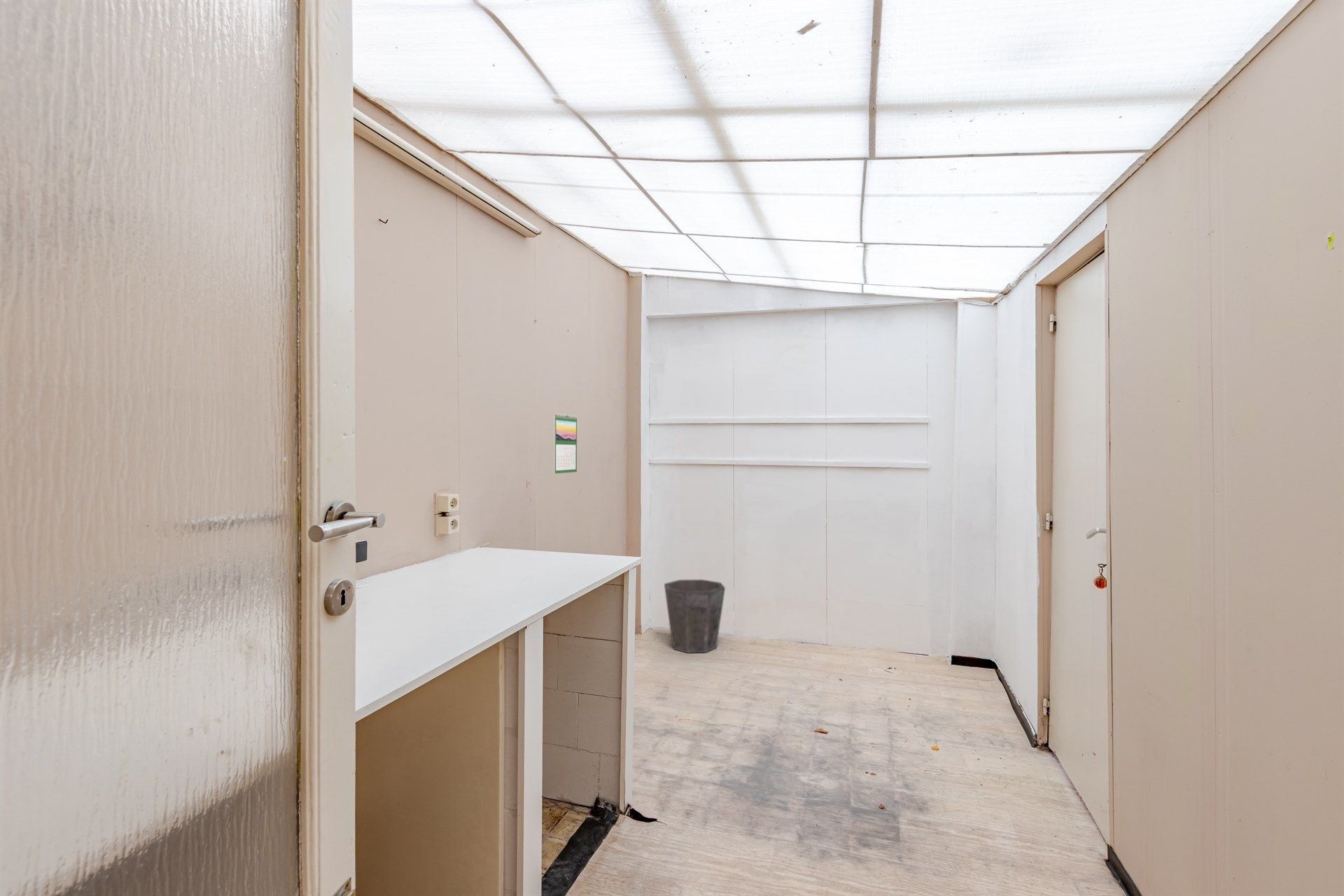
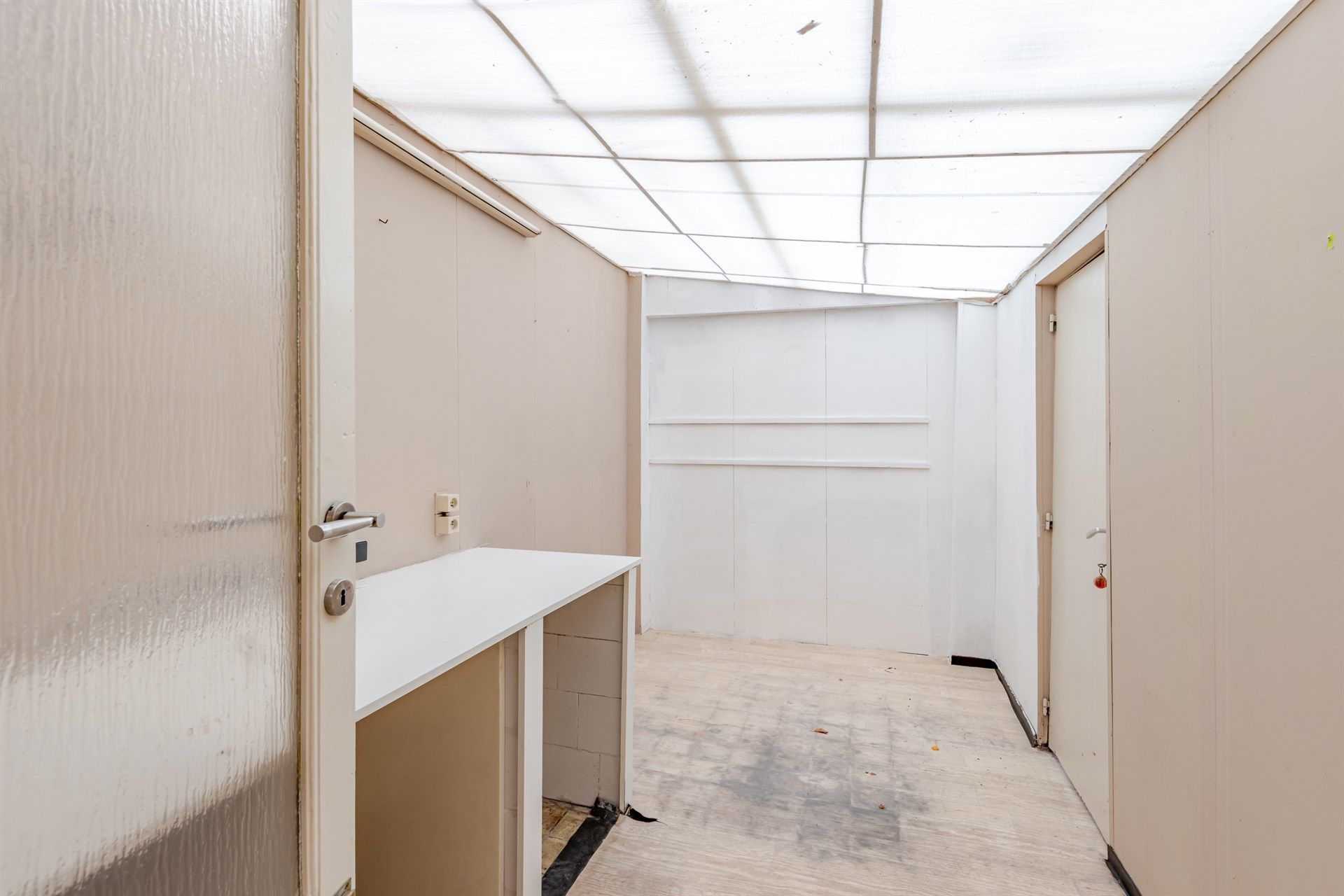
- calendar [553,412,577,474]
- waste bin [664,579,726,654]
